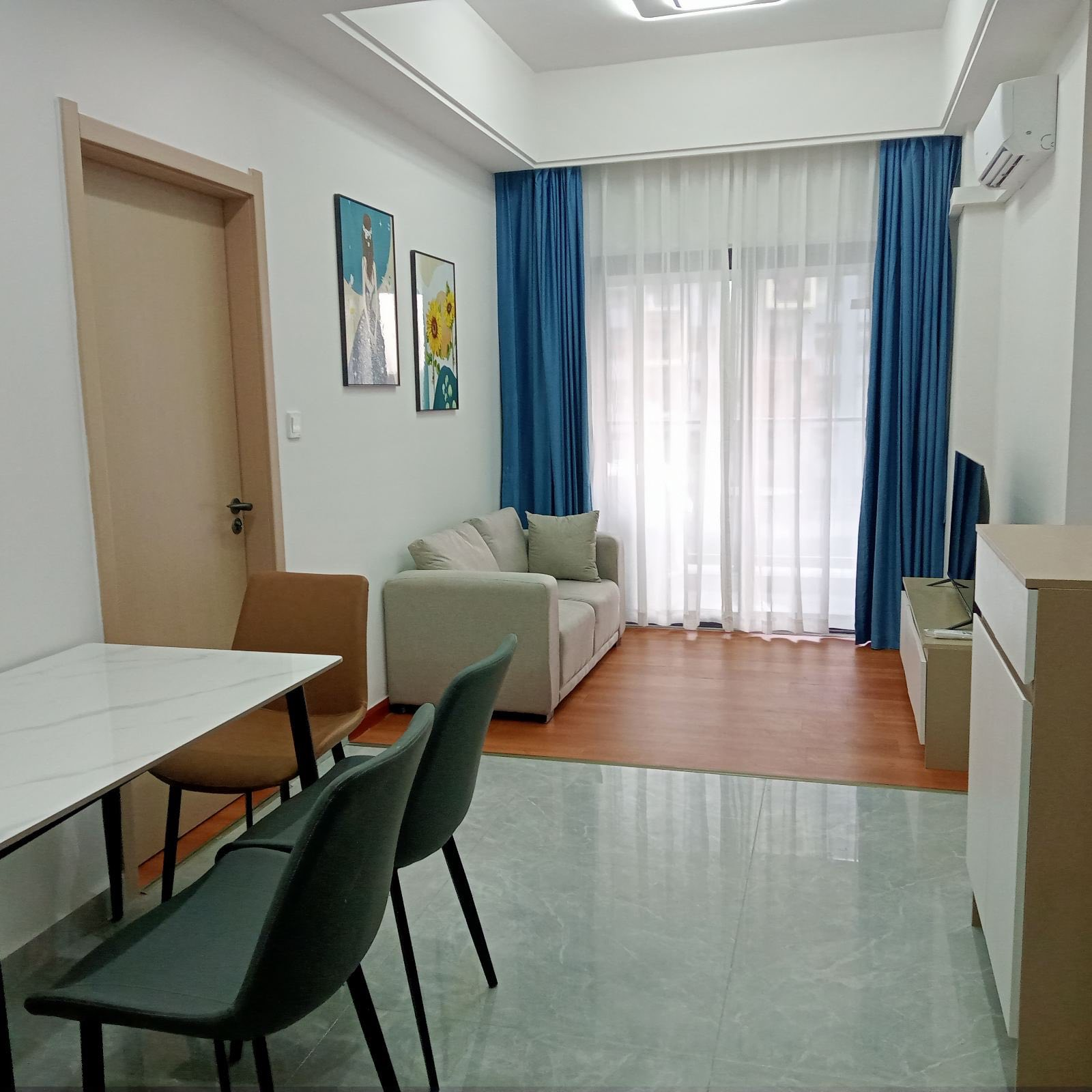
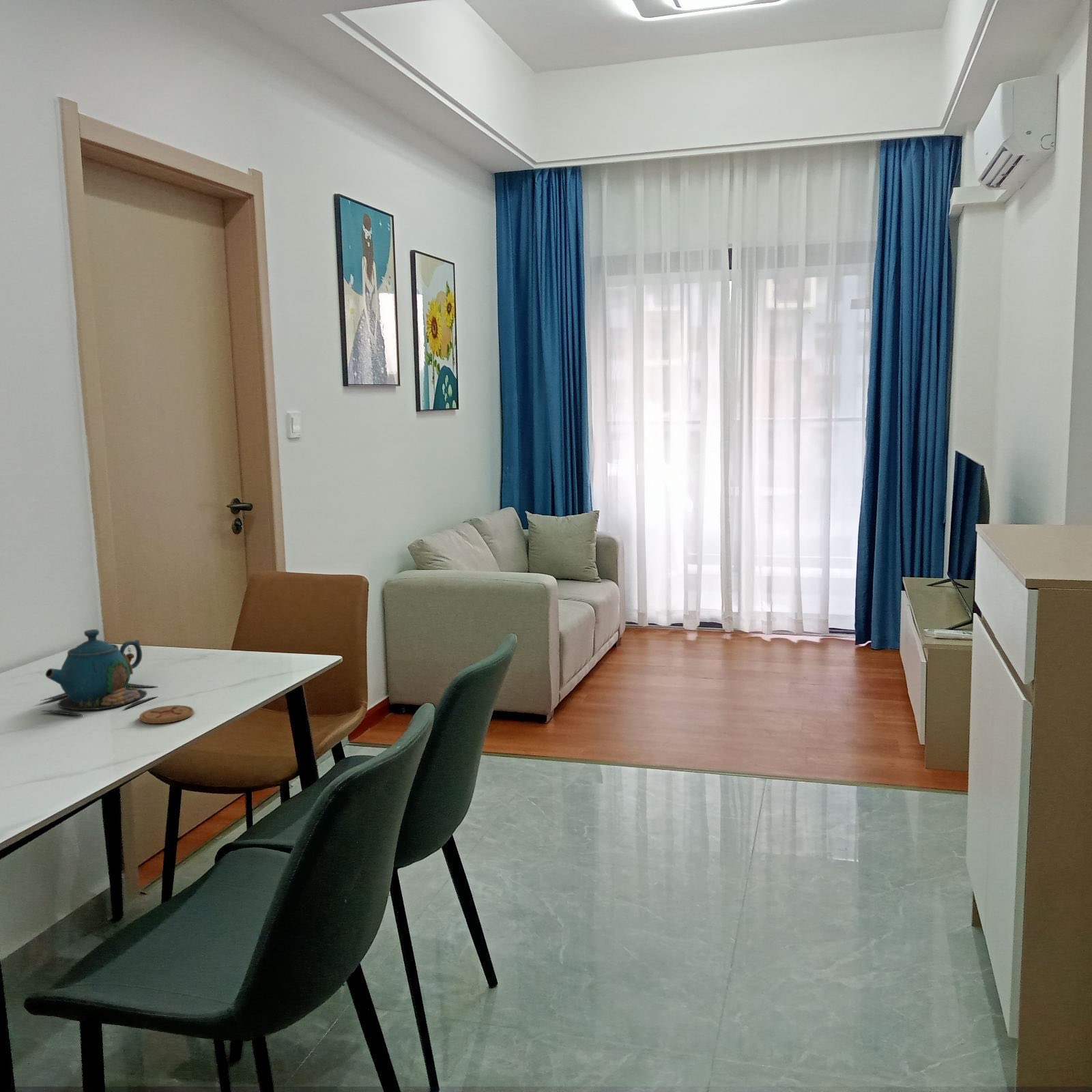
+ coaster [139,704,195,724]
+ teapot [39,629,158,717]
